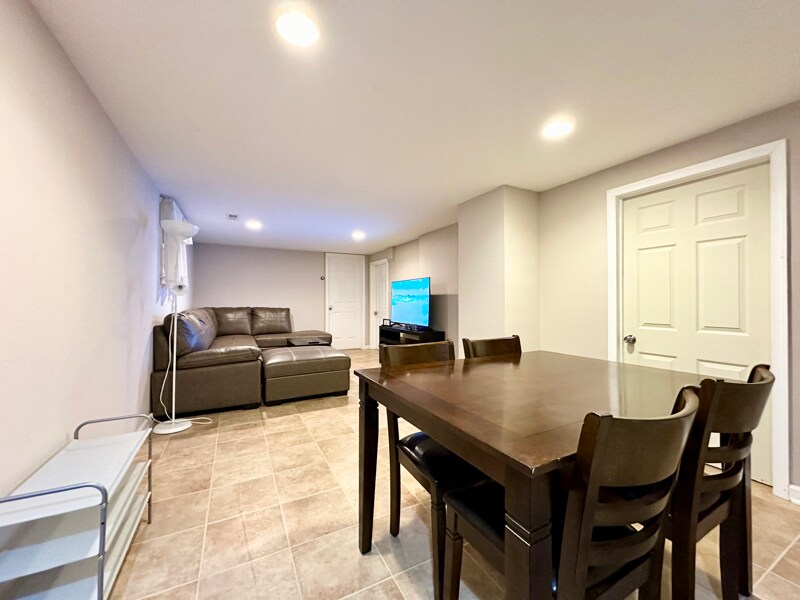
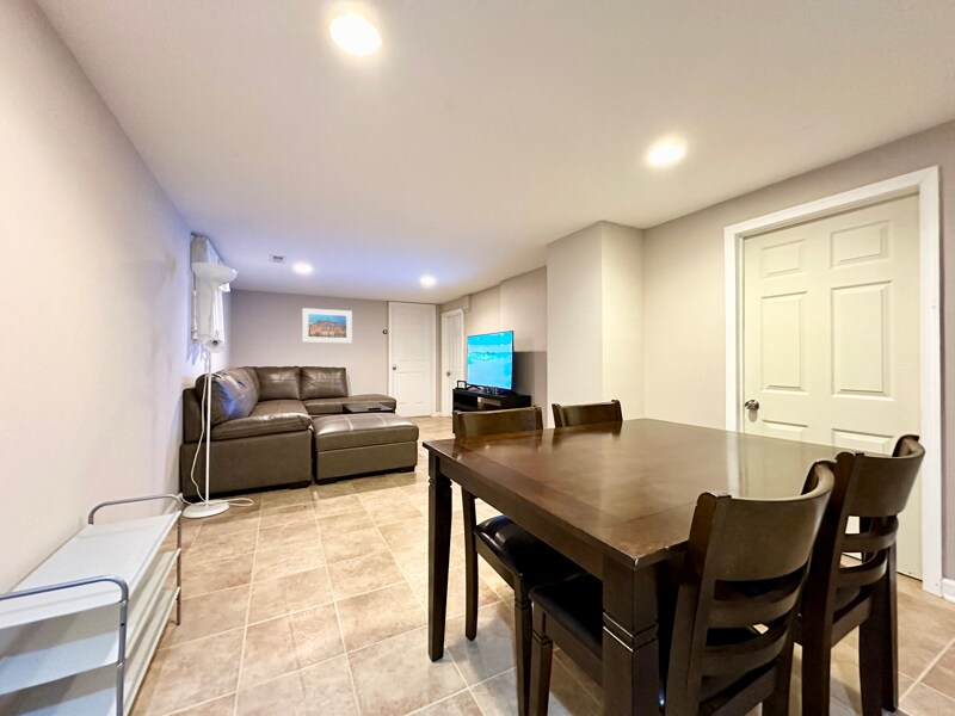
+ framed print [301,307,353,344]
